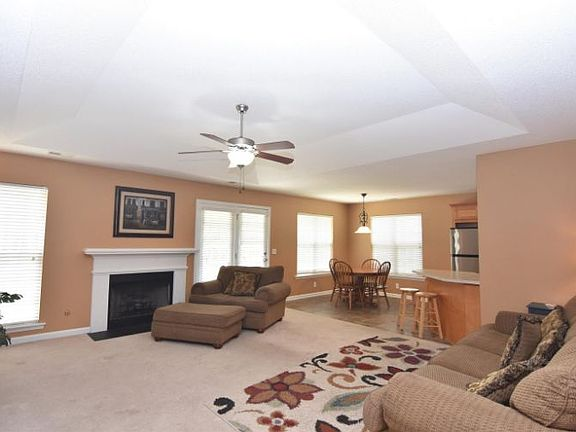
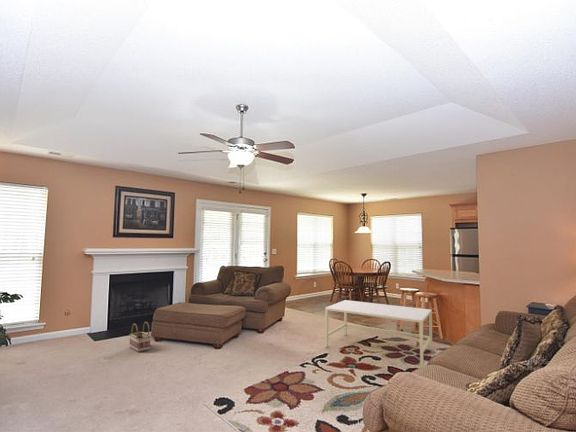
+ coffee table [324,299,433,366]
+ basket [128,321,152,353]
